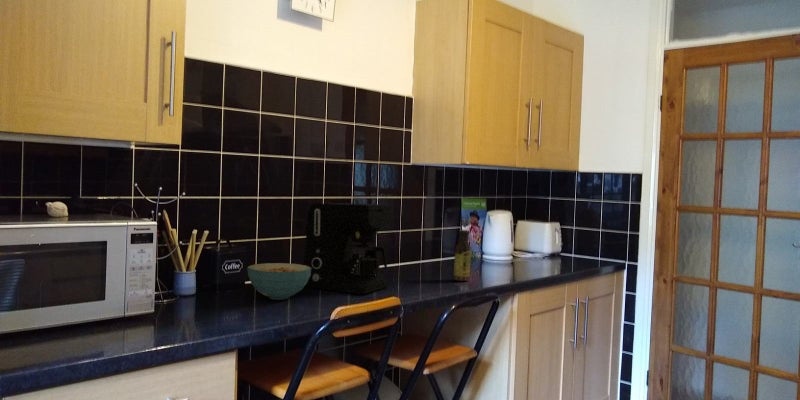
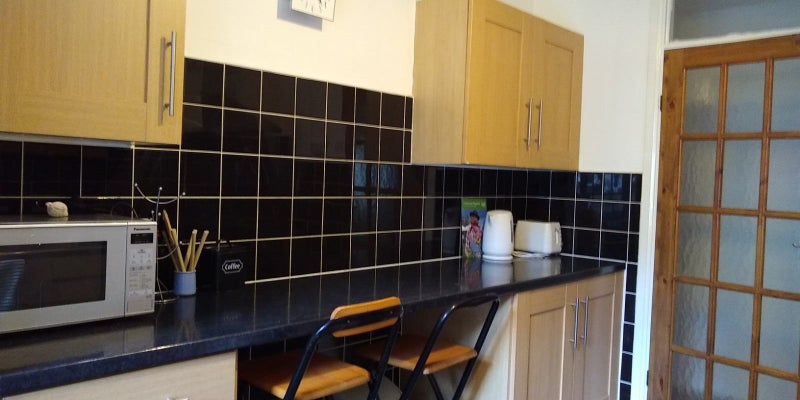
- coffee maker [303,202,393,295]
- sauce bottle [453,229,472,282]
- cereal bowl [246,262,311,301]
